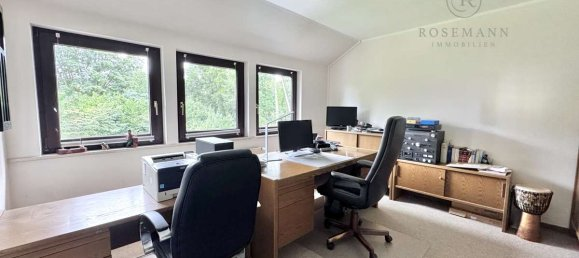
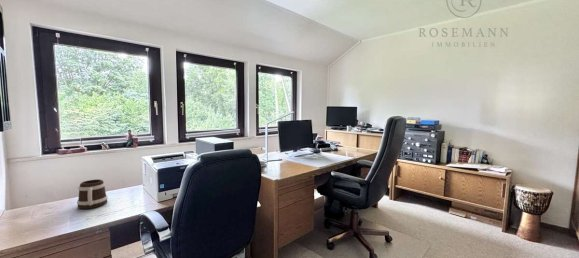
+ mug [76,178,109,210]
